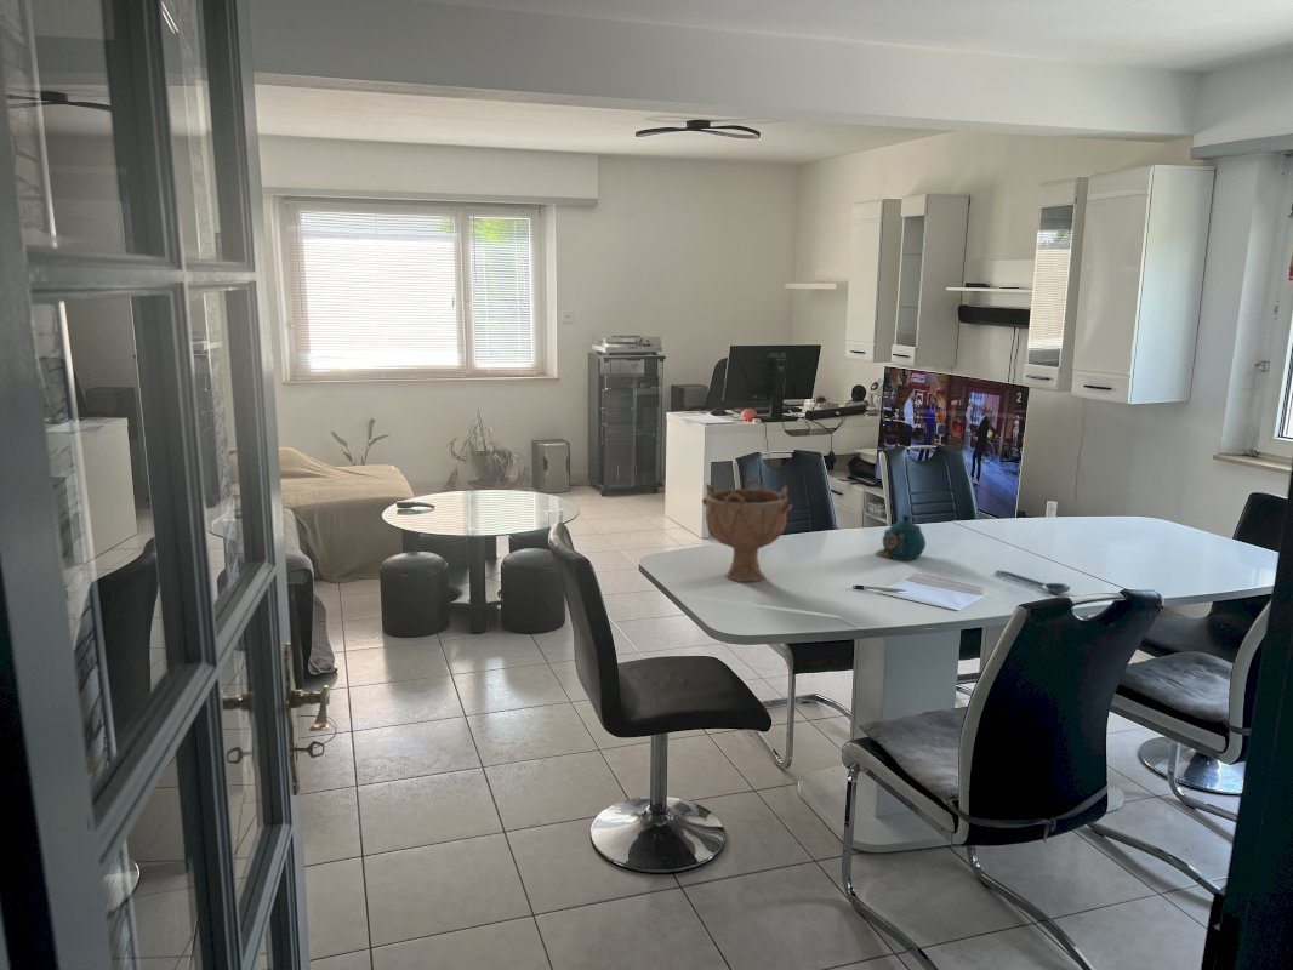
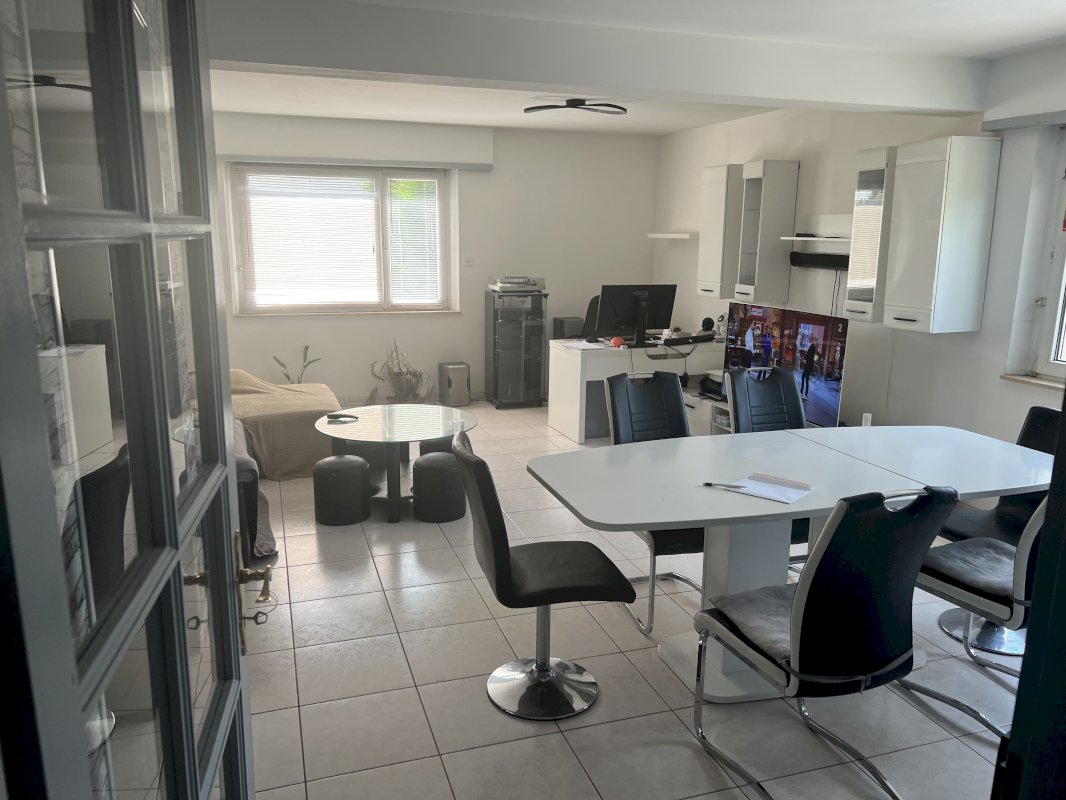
- decorative bowl [701,475,793,583]
- spoon [993,569,1072,594]
- teapot [875,513,927,561]
